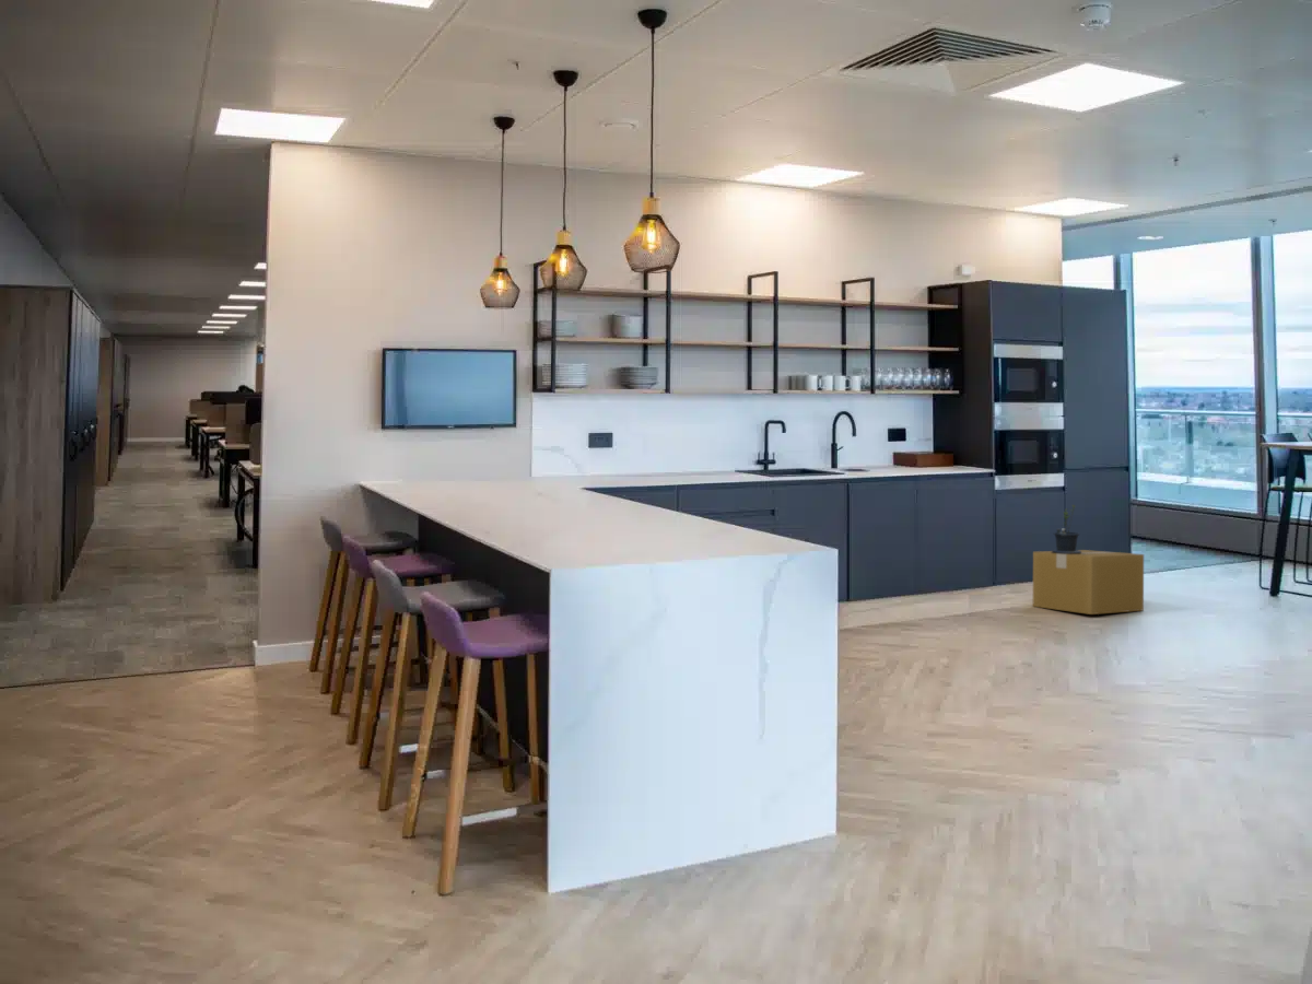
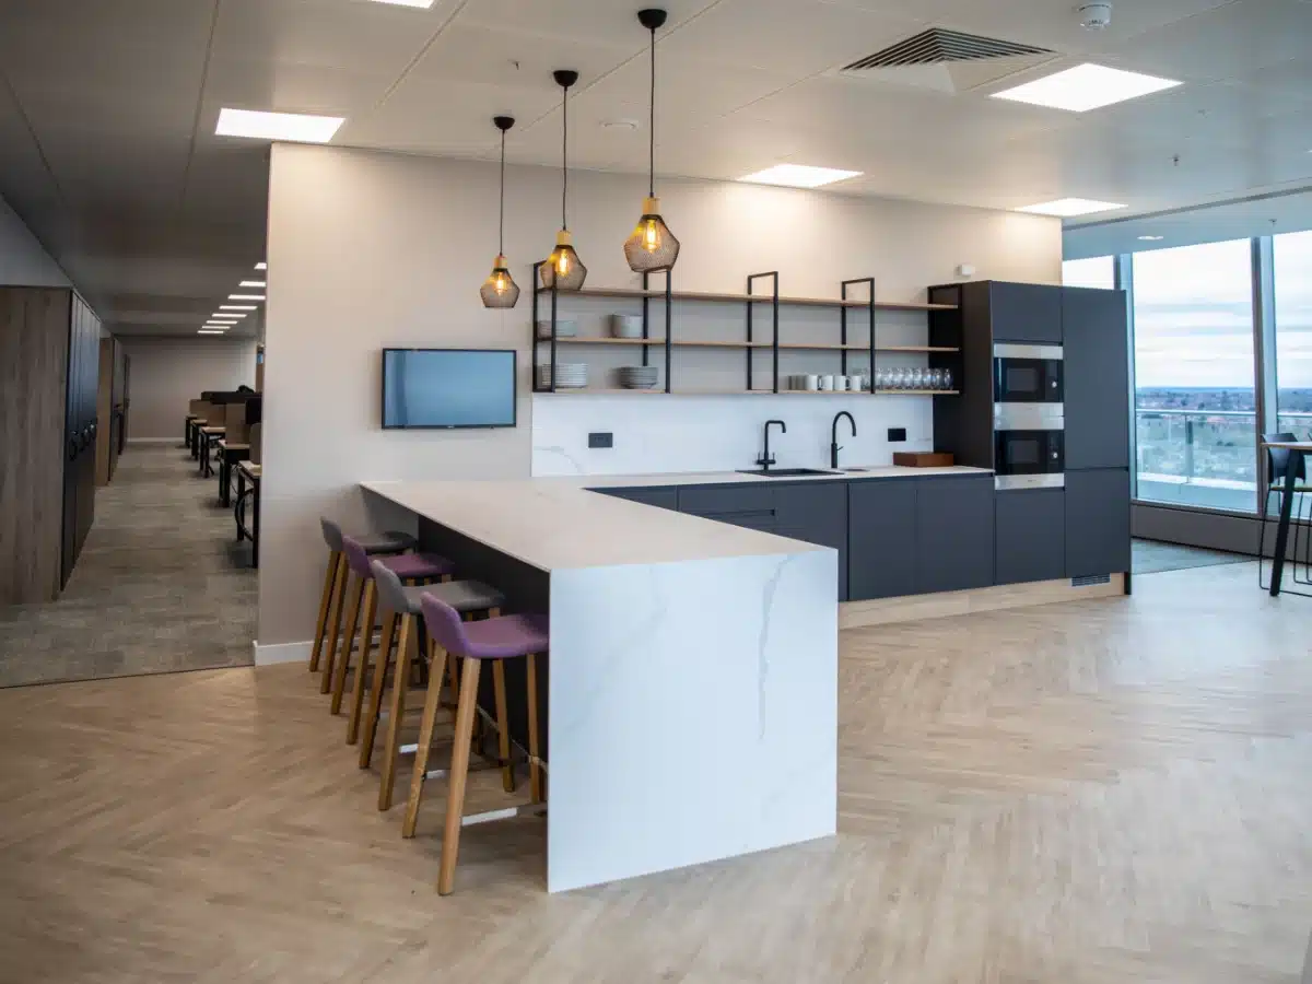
- potted plant [1051,504,1081,554]
- cardboard box [1032,549,1145,616]
